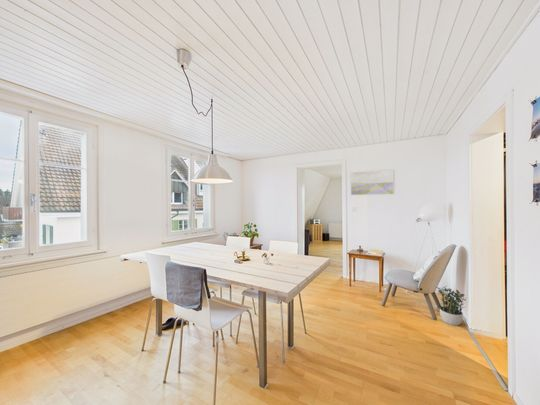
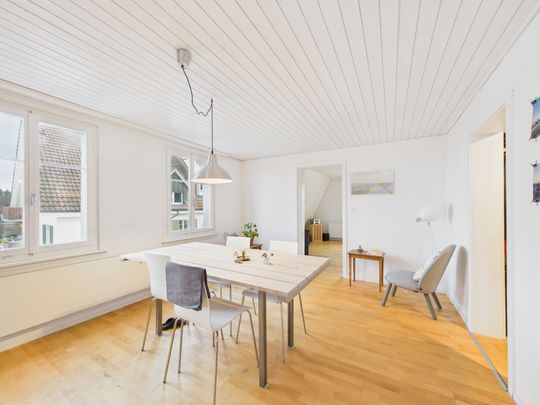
- potted plant [435,285,467,327]
